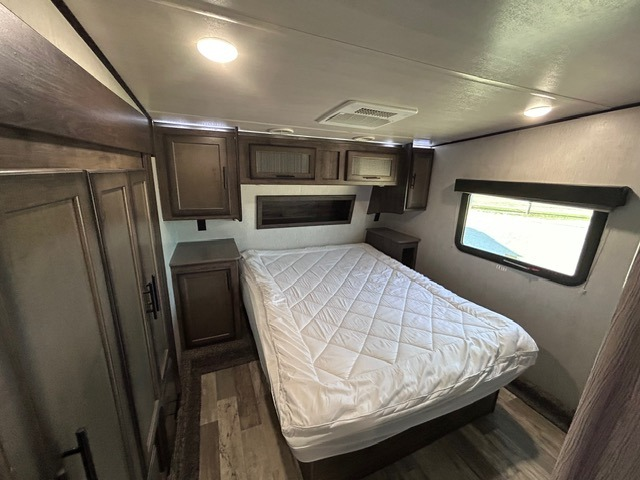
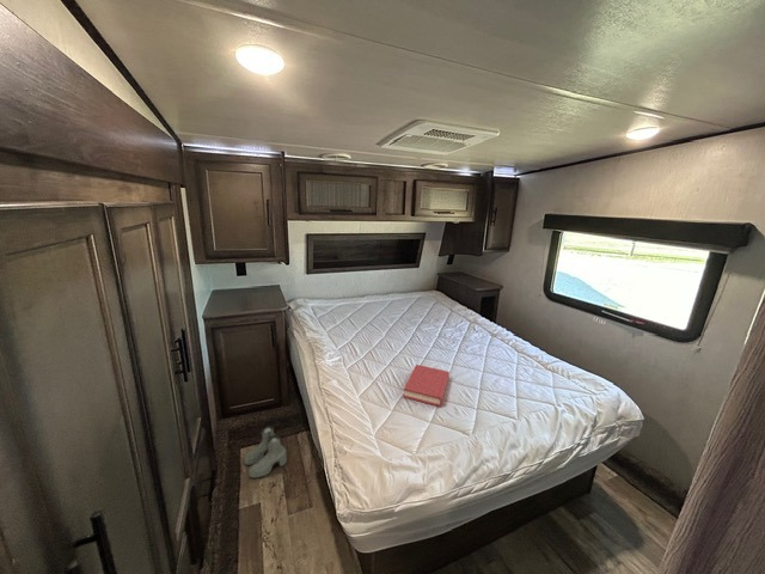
+ hardback book [402,364,451,408]
+ boots [243,425,288,480]
